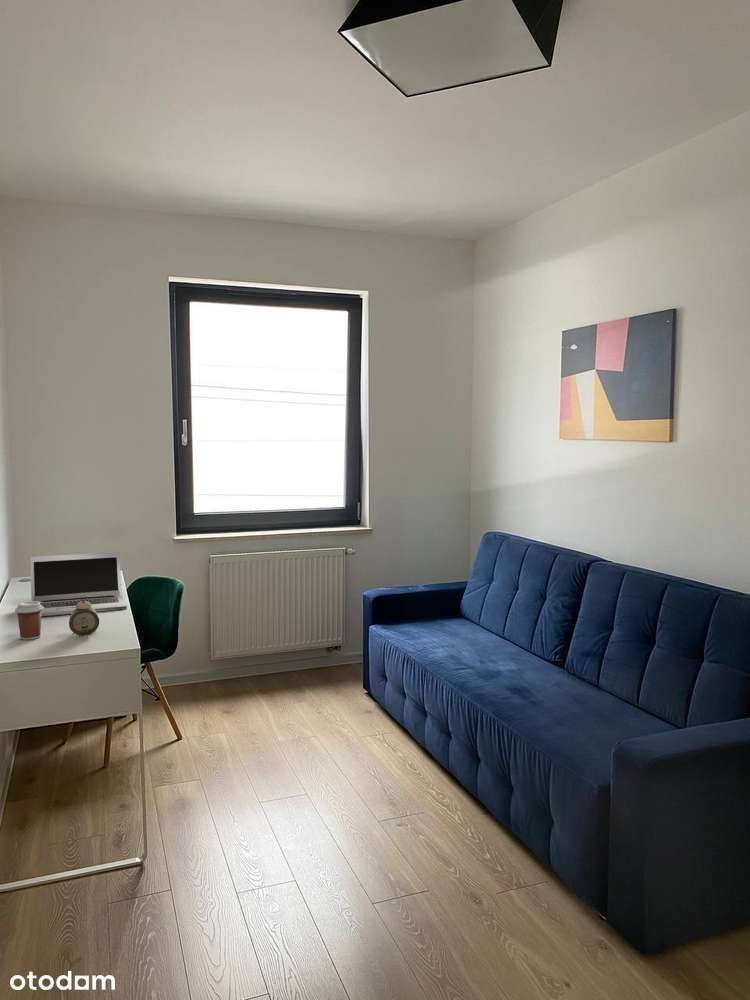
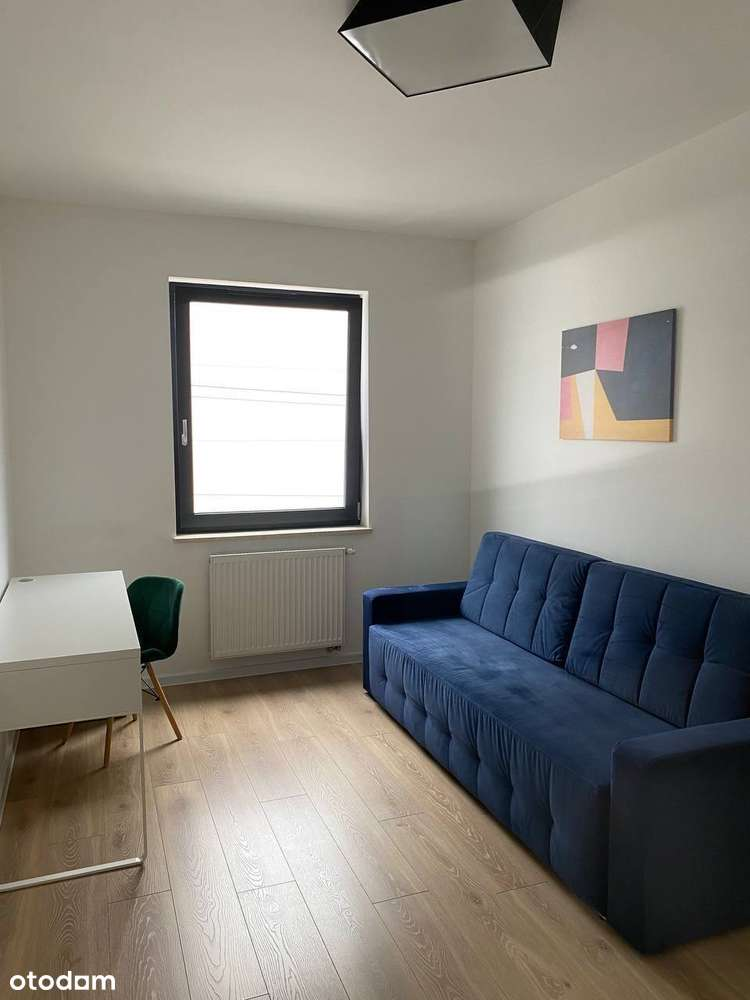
- alarm clock [68,595,100,637]
- laptop [29,551,128,617]
- coffee cup [14,600,44,641]
